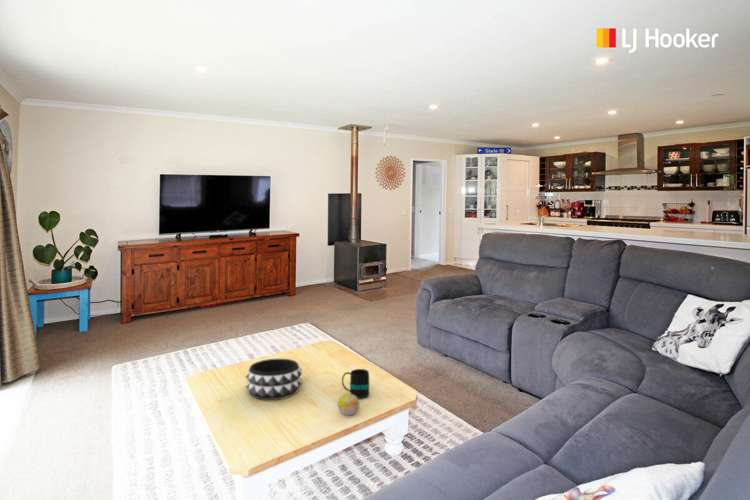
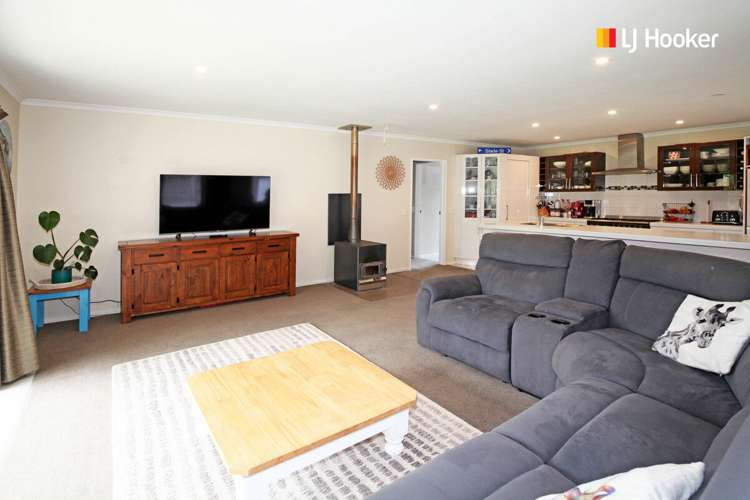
- decorative bowl [244,358,303,401]
- mug [341,368,370,399]
- fruit [337,393,360,416]
